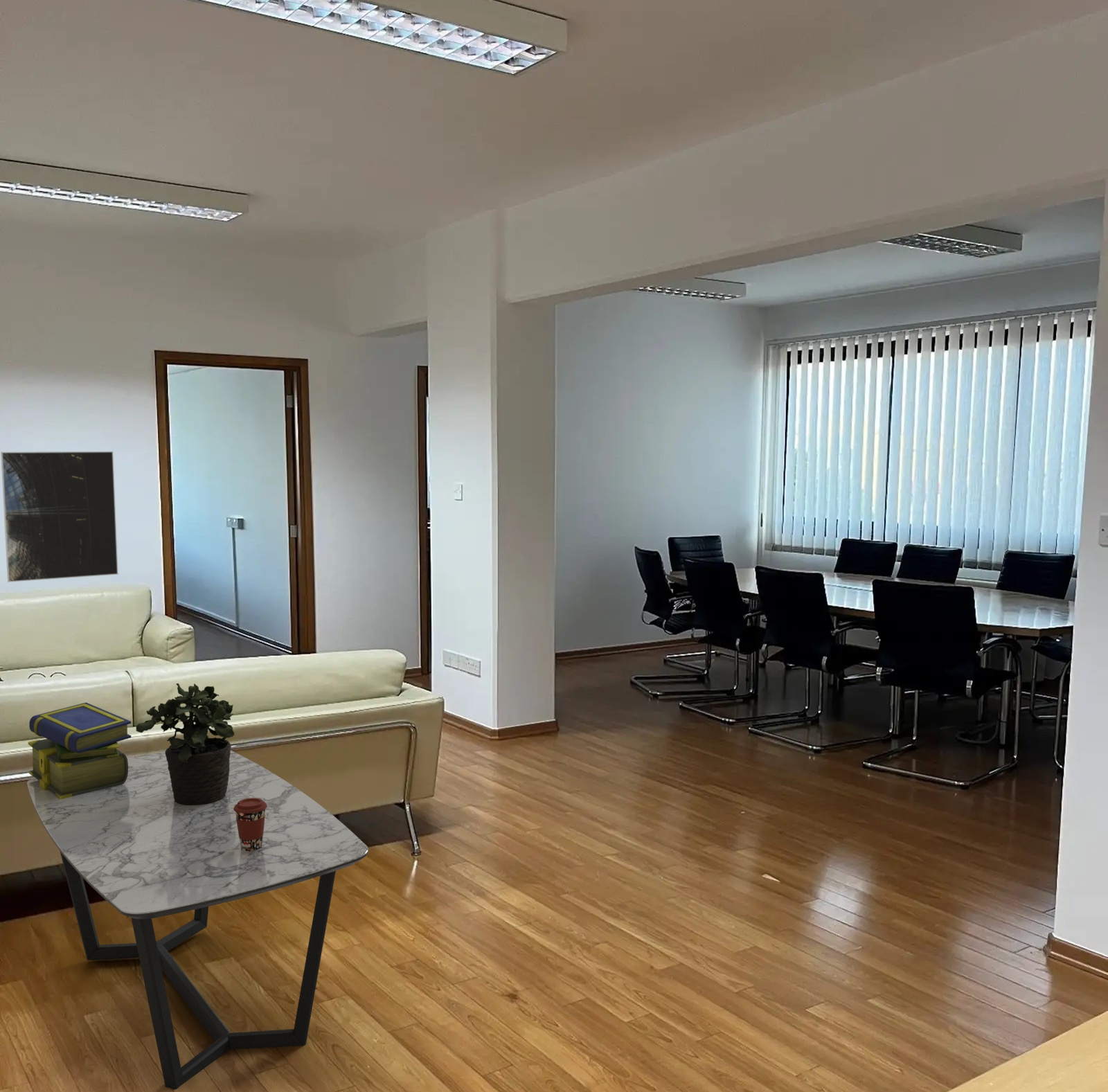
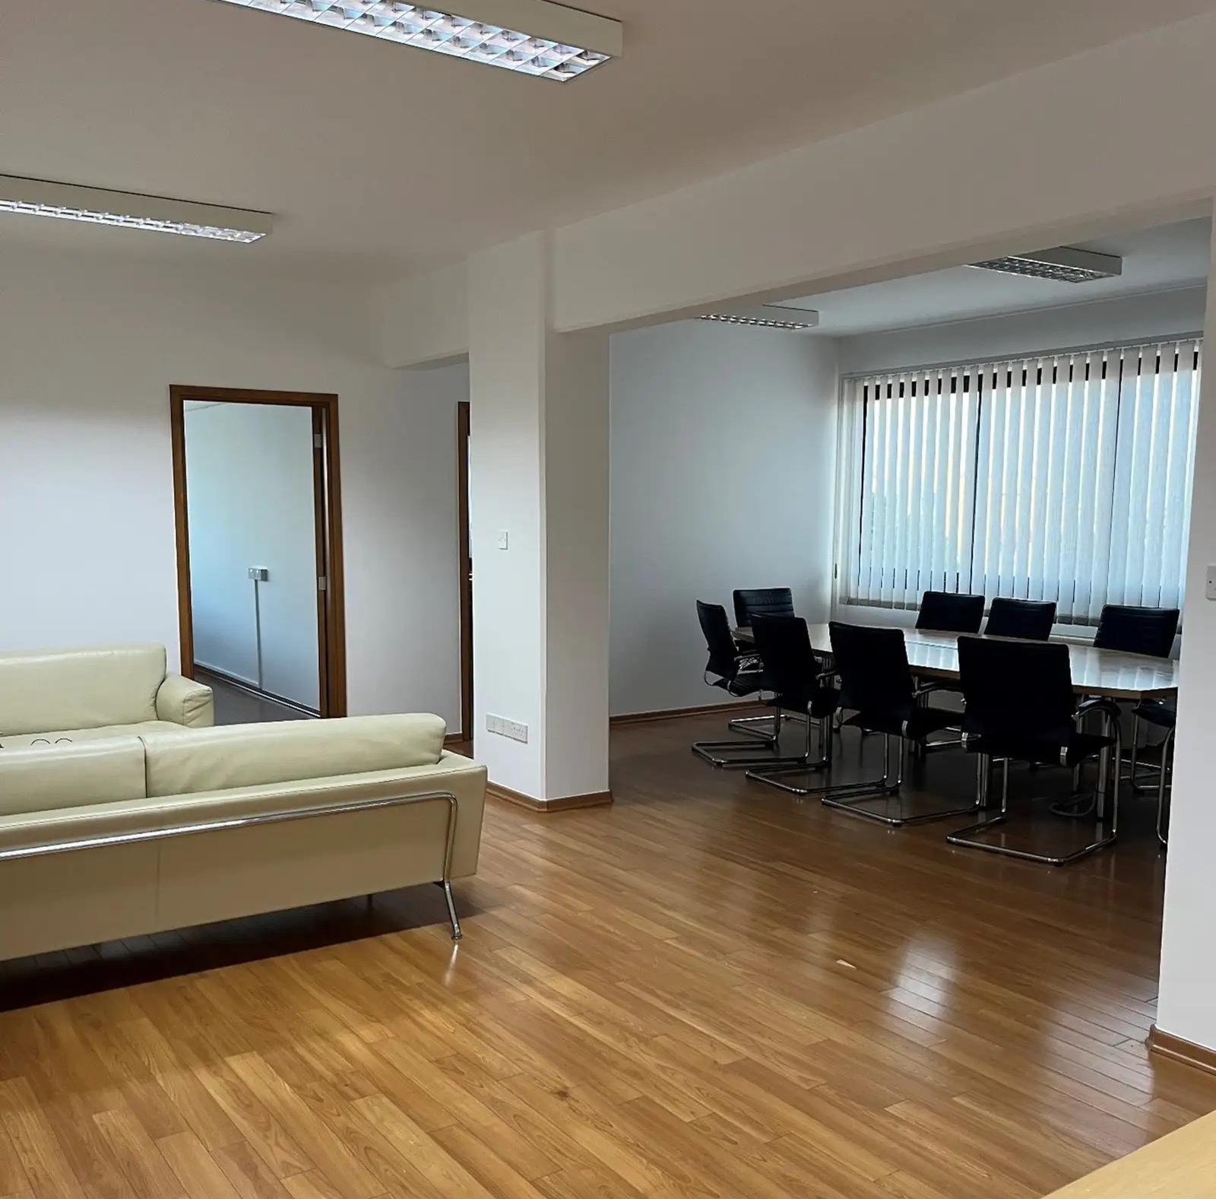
- coffee cup [233,798,267,851]
- coffee table [26,750,369,1090]
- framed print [0,451,119,583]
- potted plant [135,683,235,805]
- stack of books [28,701,132,799]
